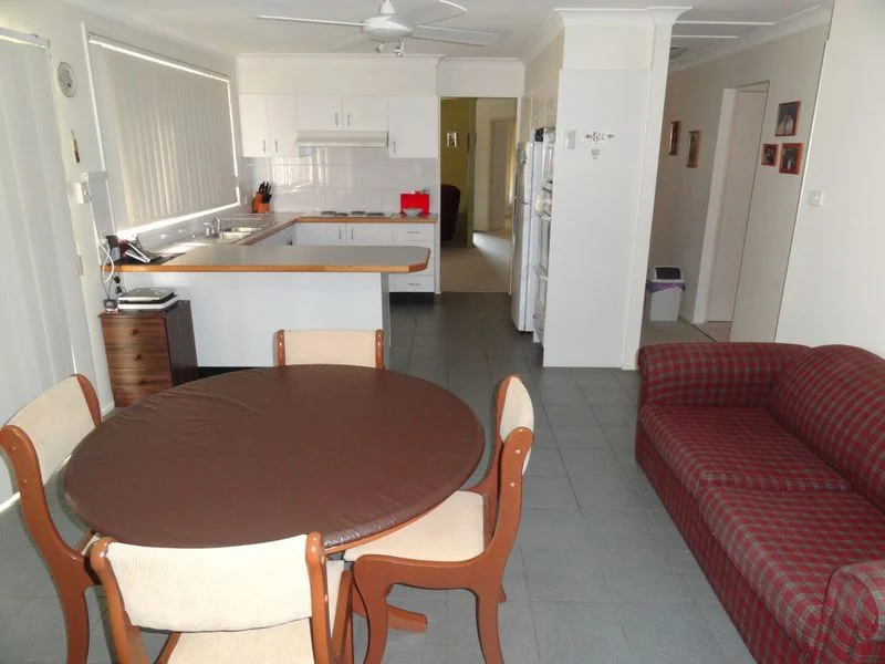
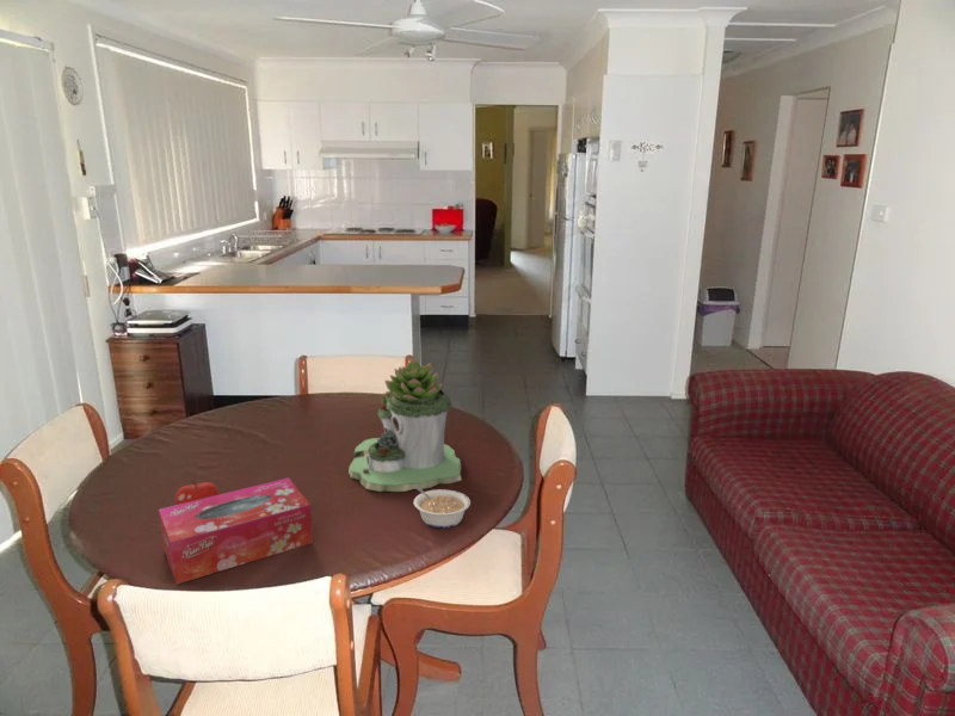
+ legume [413,484,472,529]
+ succulent planter [347,357,462,493]
+ fruit [174,480,221,506]
+ tissue box [158,476,314,586]
